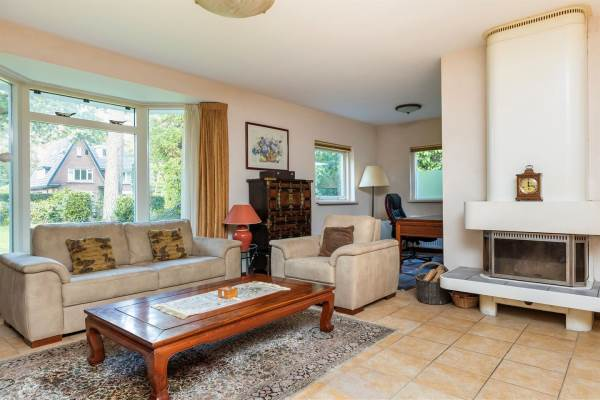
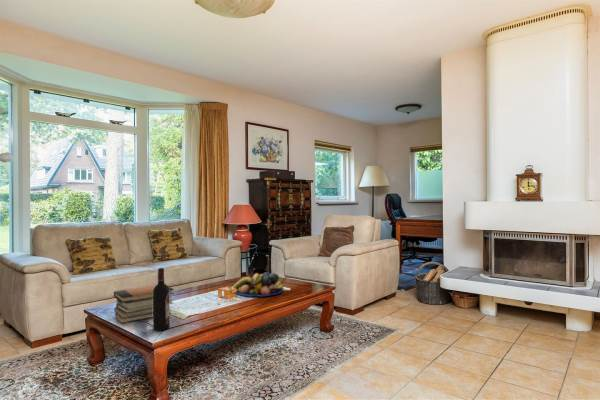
+ book stack [113,284,175,324]
+ wine bottle [152,267,171,332]
+ fruit bowl [232,271,284,297]
